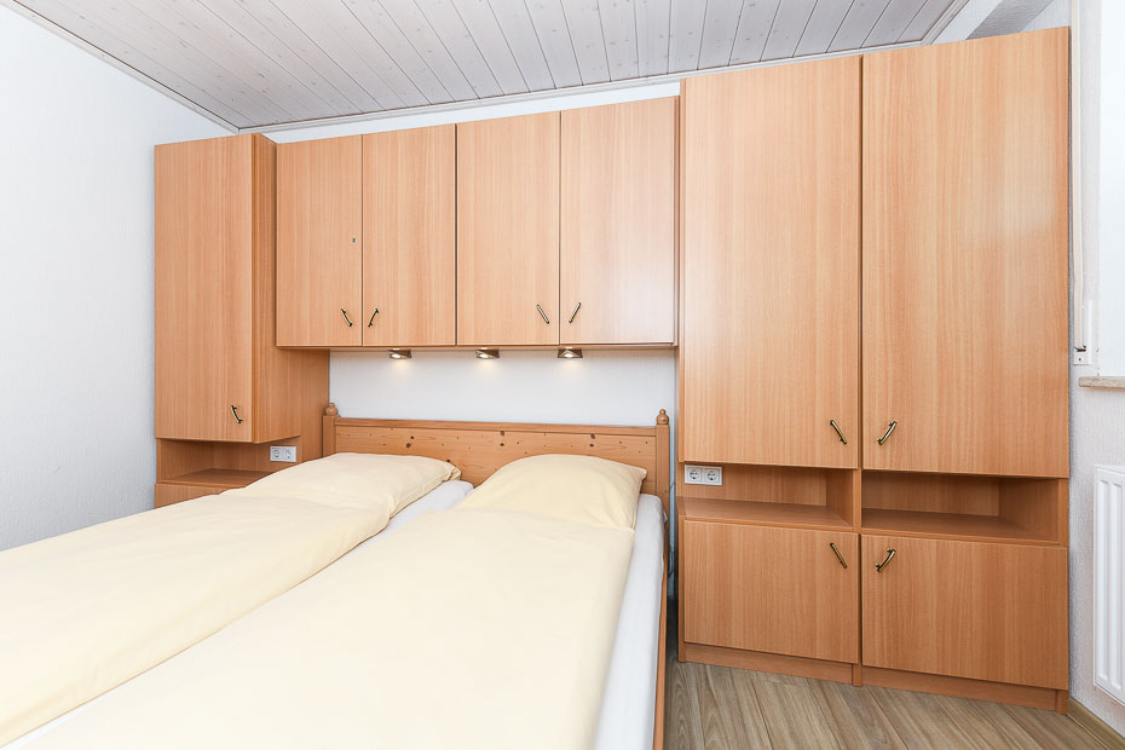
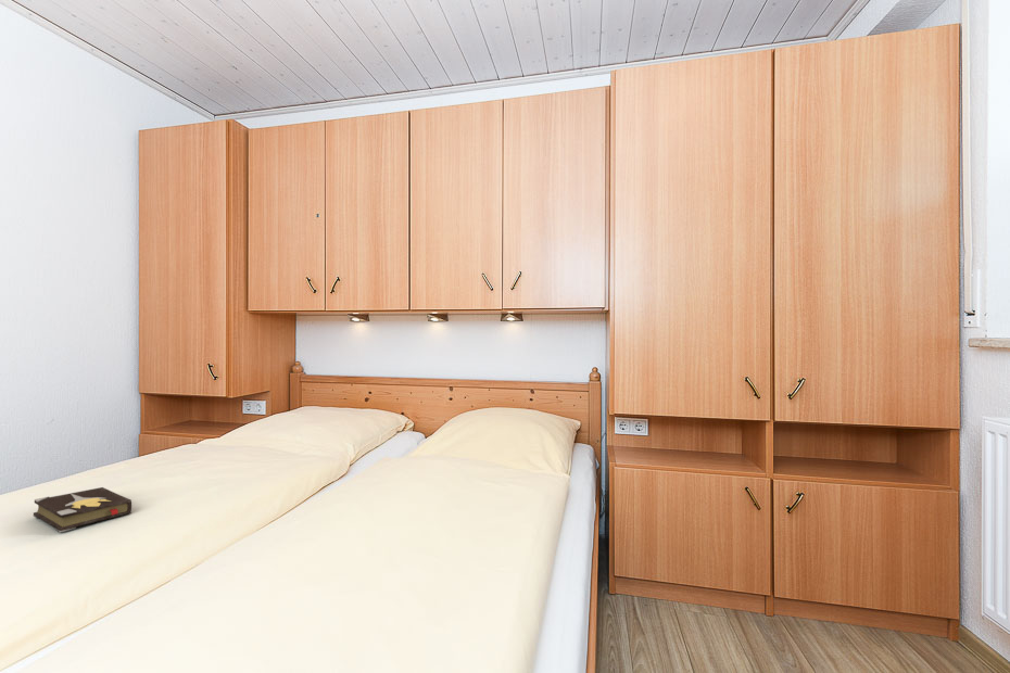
+ hardback book [33,486,132,534]
